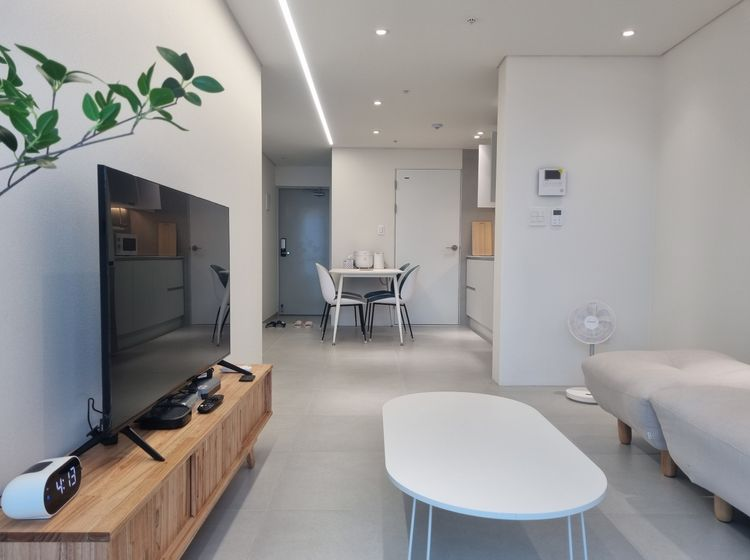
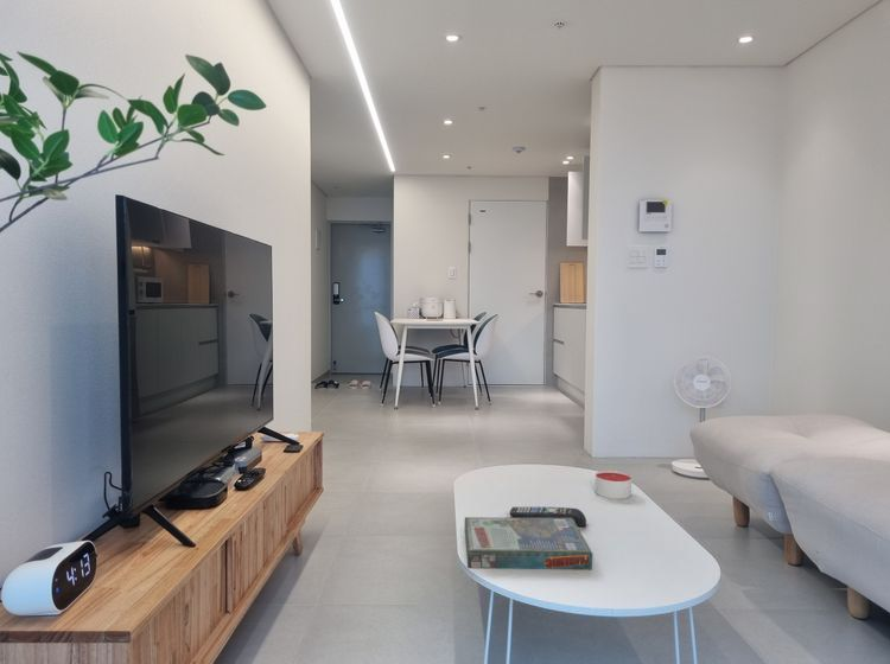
+ remote control [509,506,587,528]
+ candle [595,470,632,500]
+ board game [464,516,593,572]
